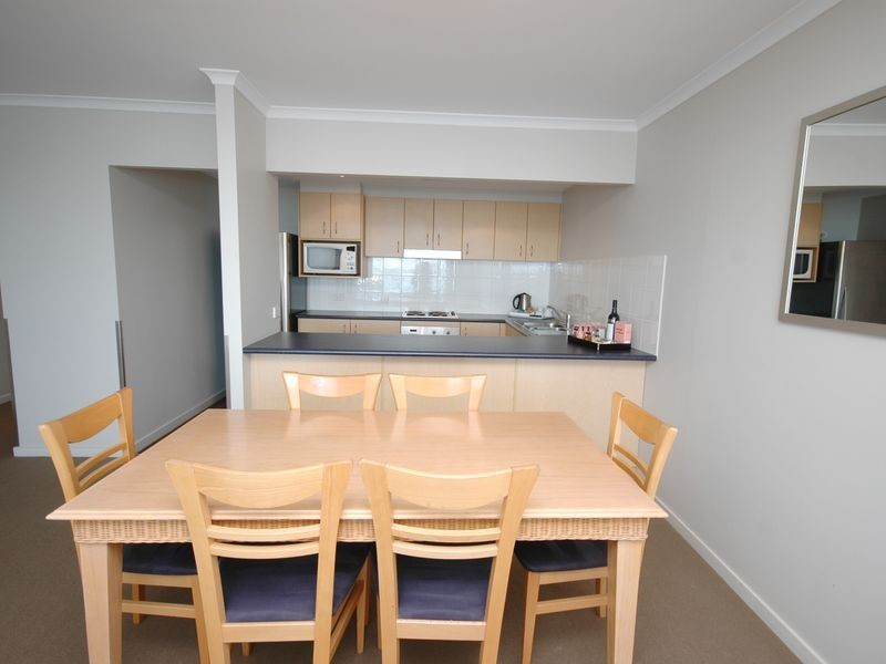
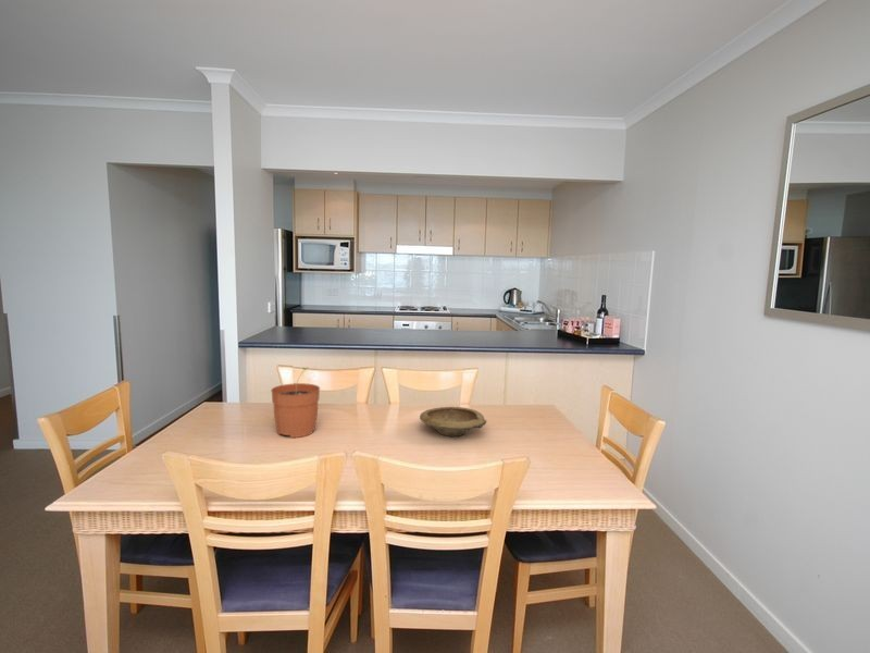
+ plant pot [270,366,321,439]
+ bowl [419,406,487,438]
